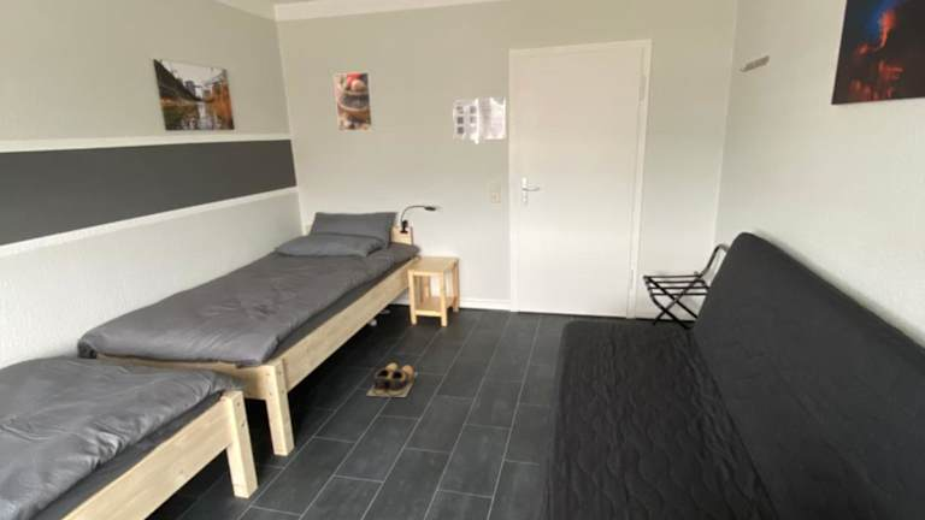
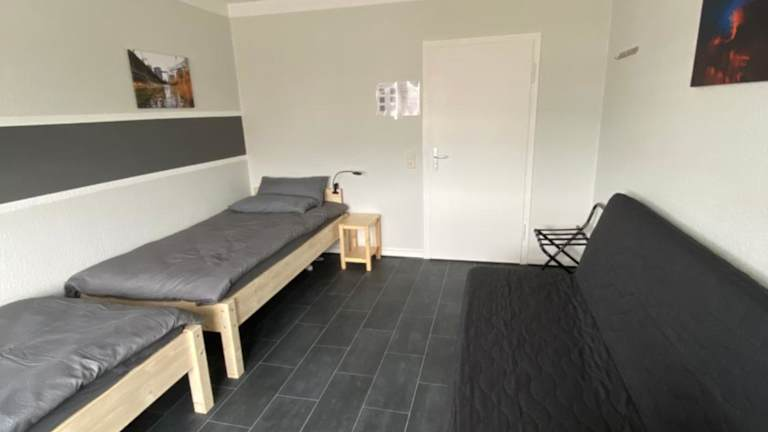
- shoes [365,362,419,398]
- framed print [332,71,376,132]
